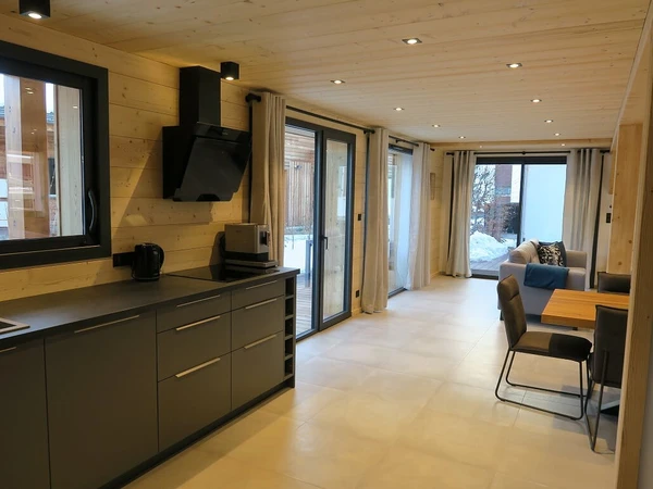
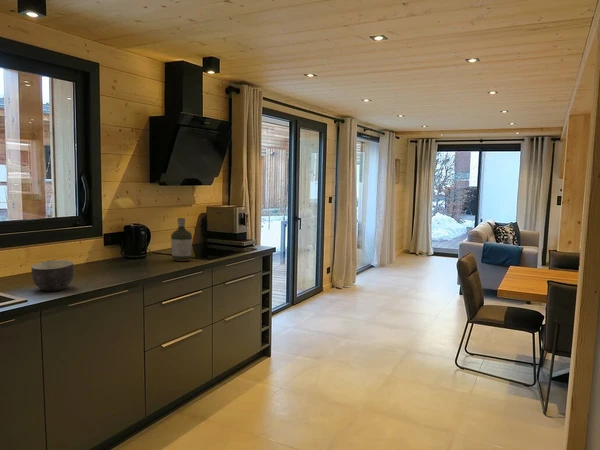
+ bowl [30,259,75,292]
+ bottle [170,217,193,262]
